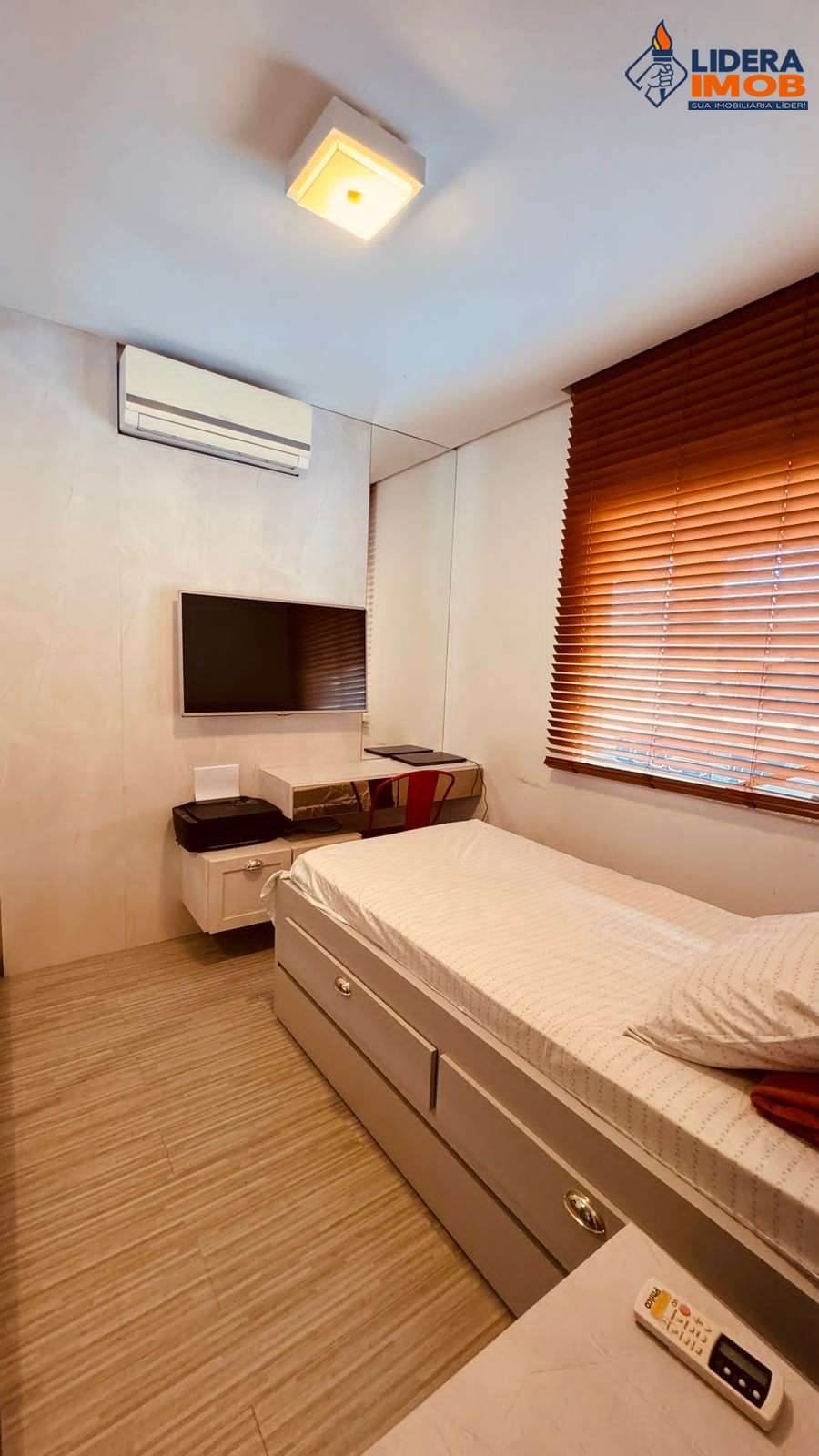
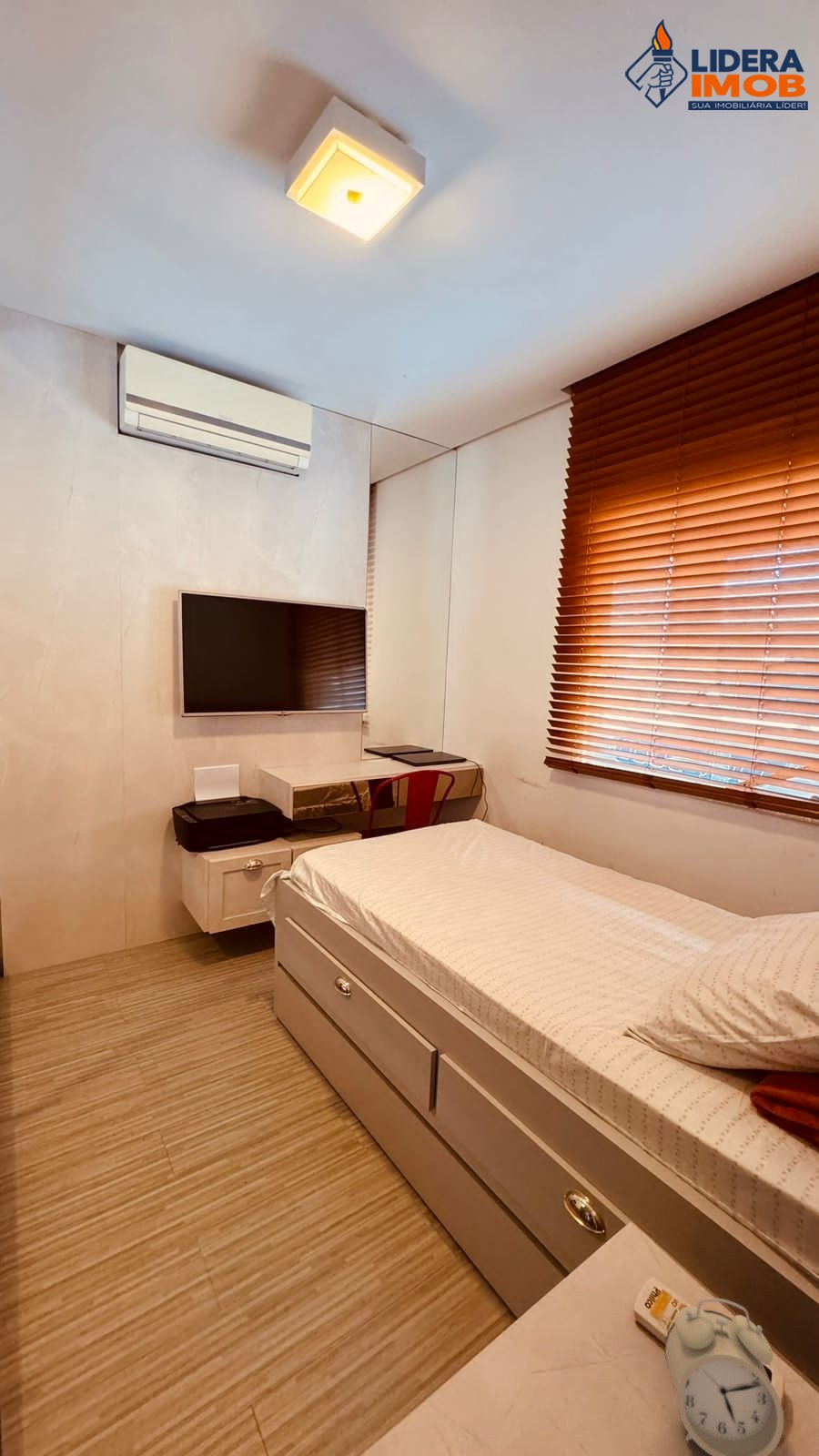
+ alarm clock [663,1298,784,1456]
